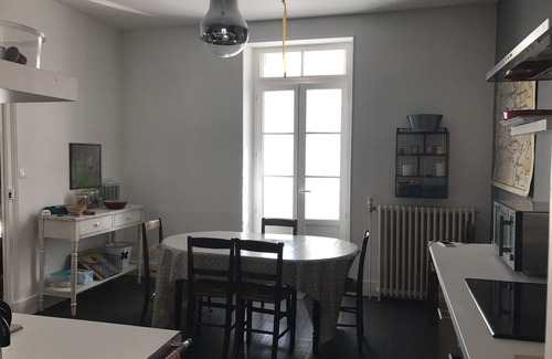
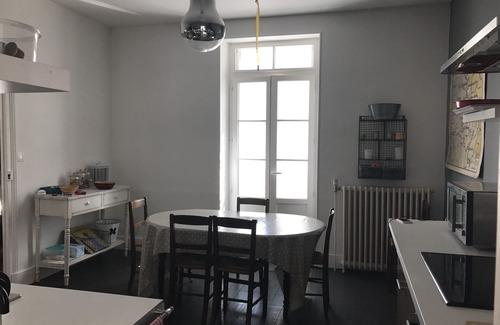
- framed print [67,141,103,191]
